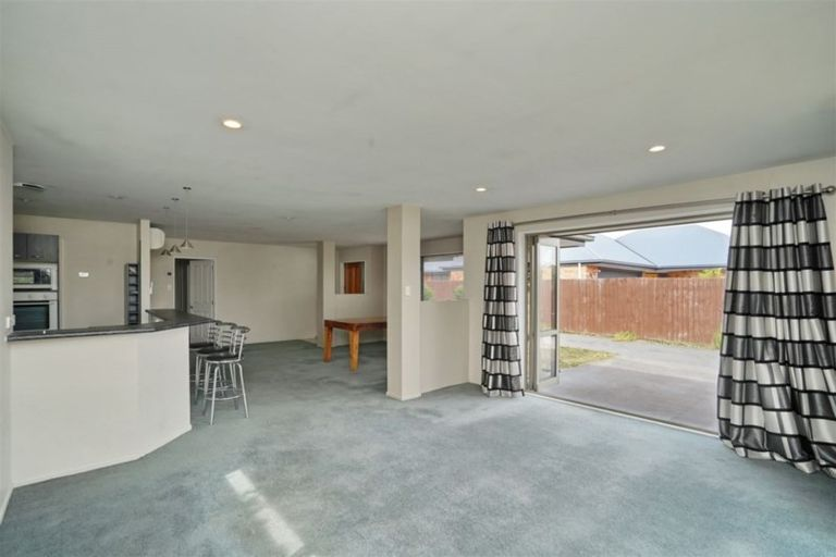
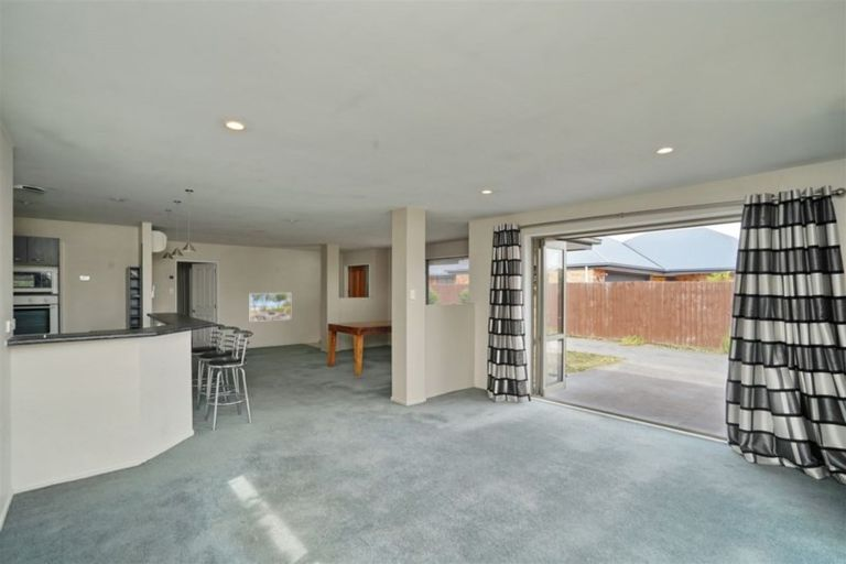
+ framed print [249,292,292,323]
